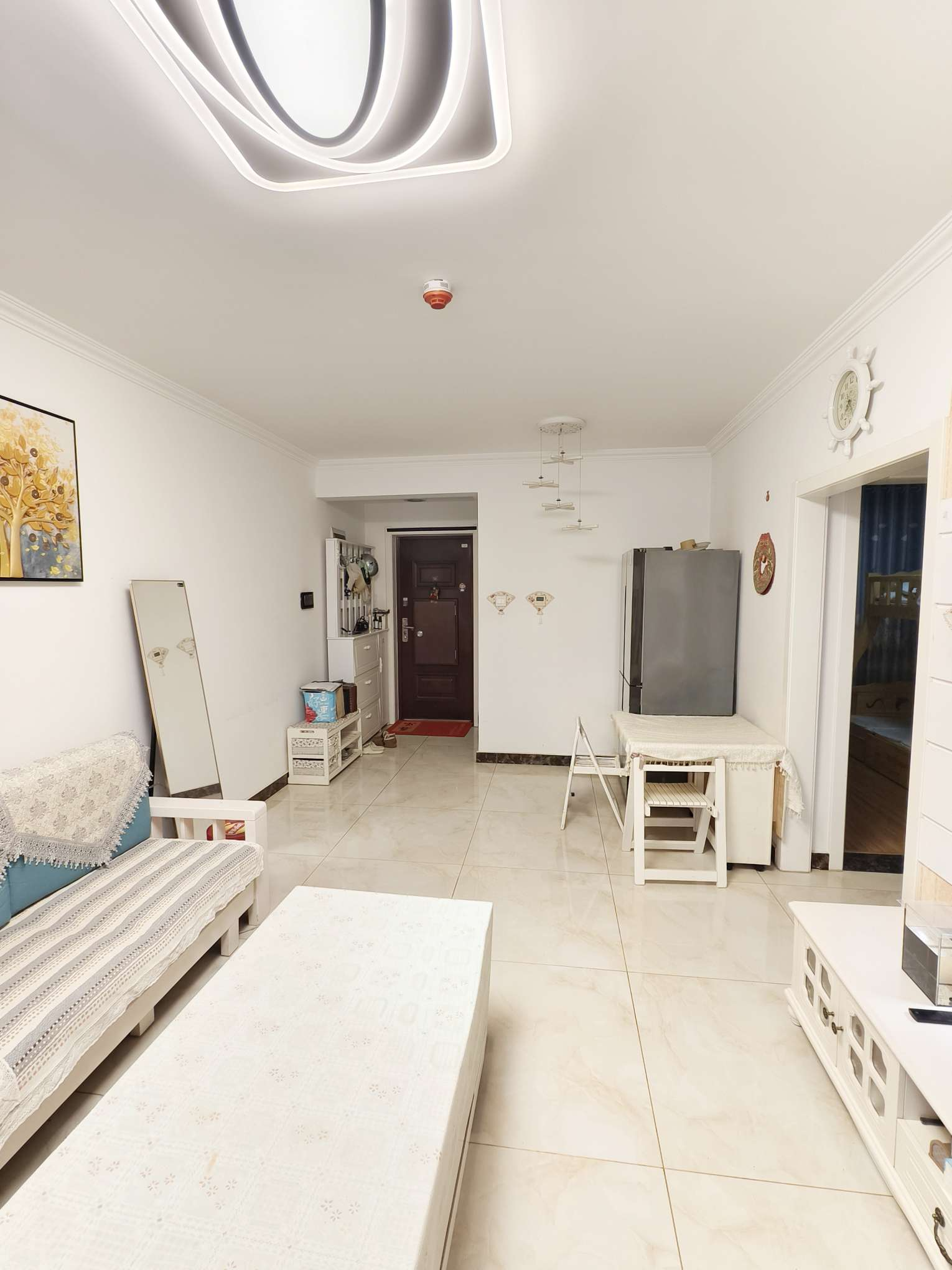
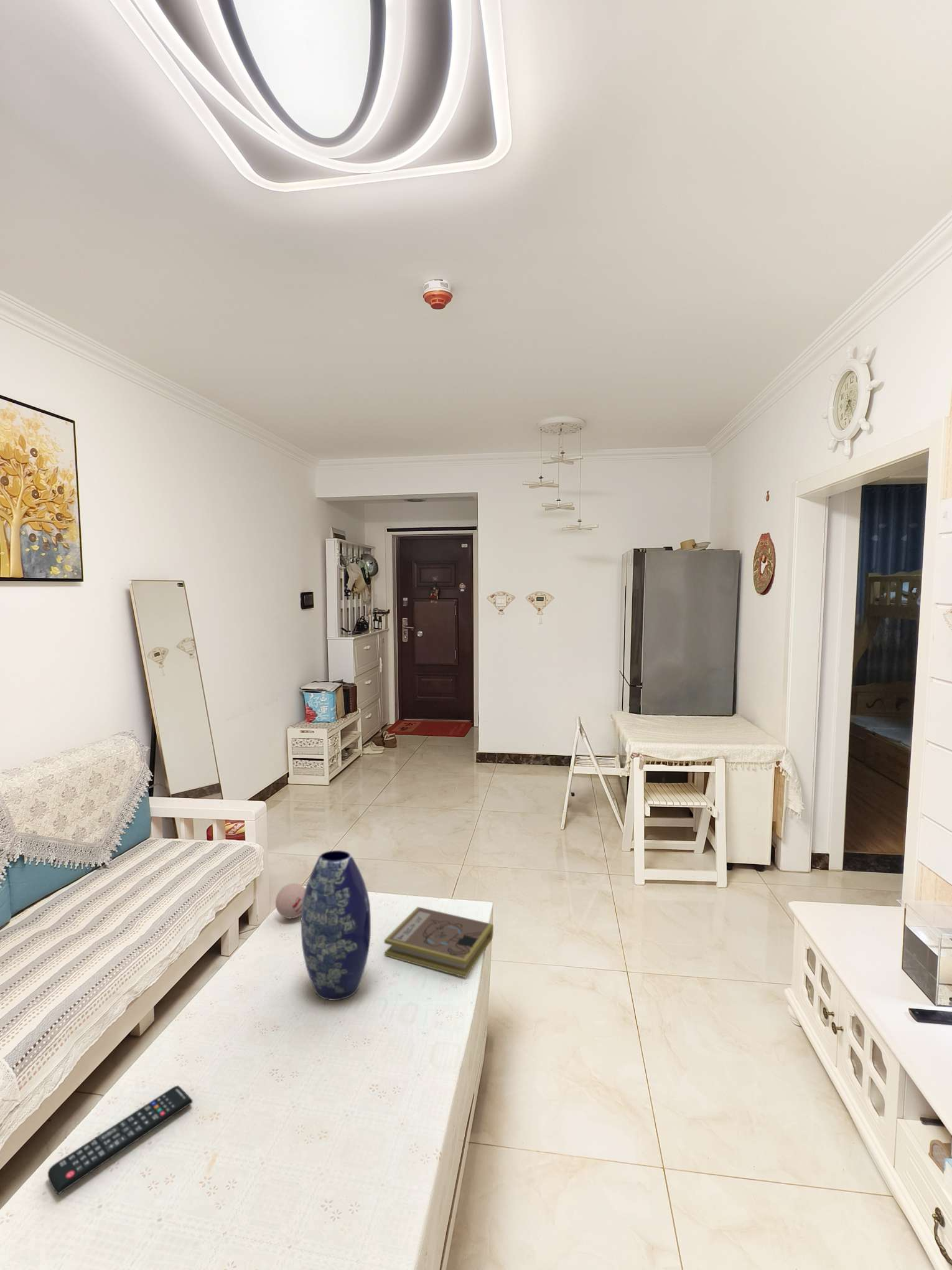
+ vase [301,850,371,1001]
+ decorative ball [275,883,306,919]
+ remote control [47,1085,194,1195]
+ book [384,906,494,978]
